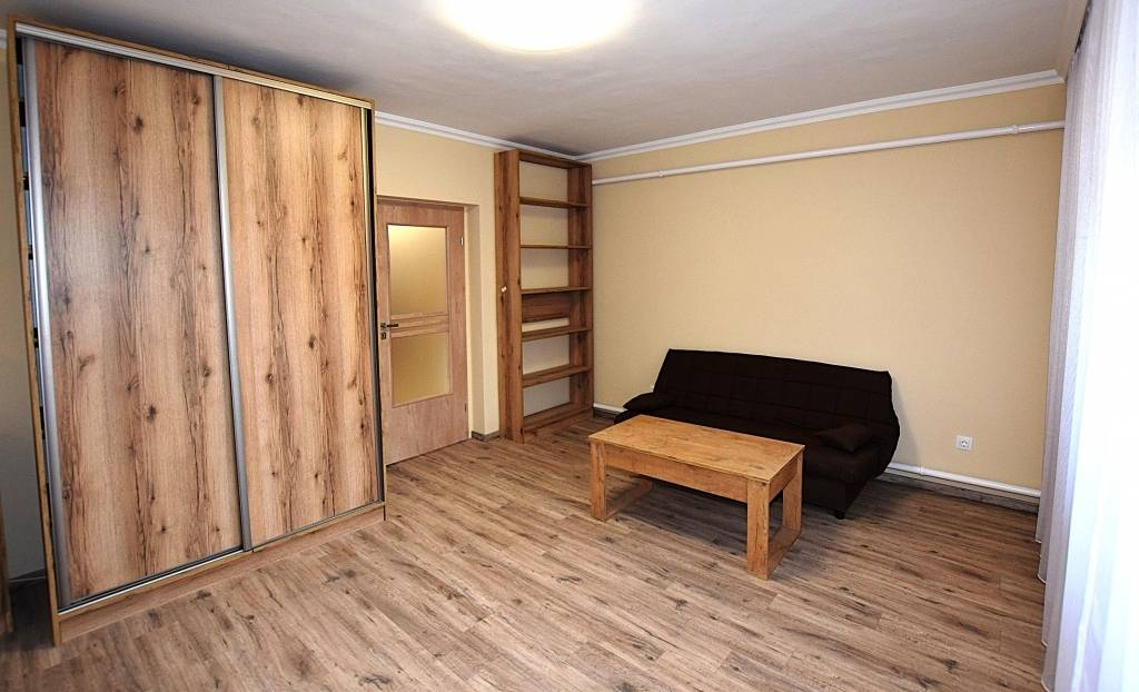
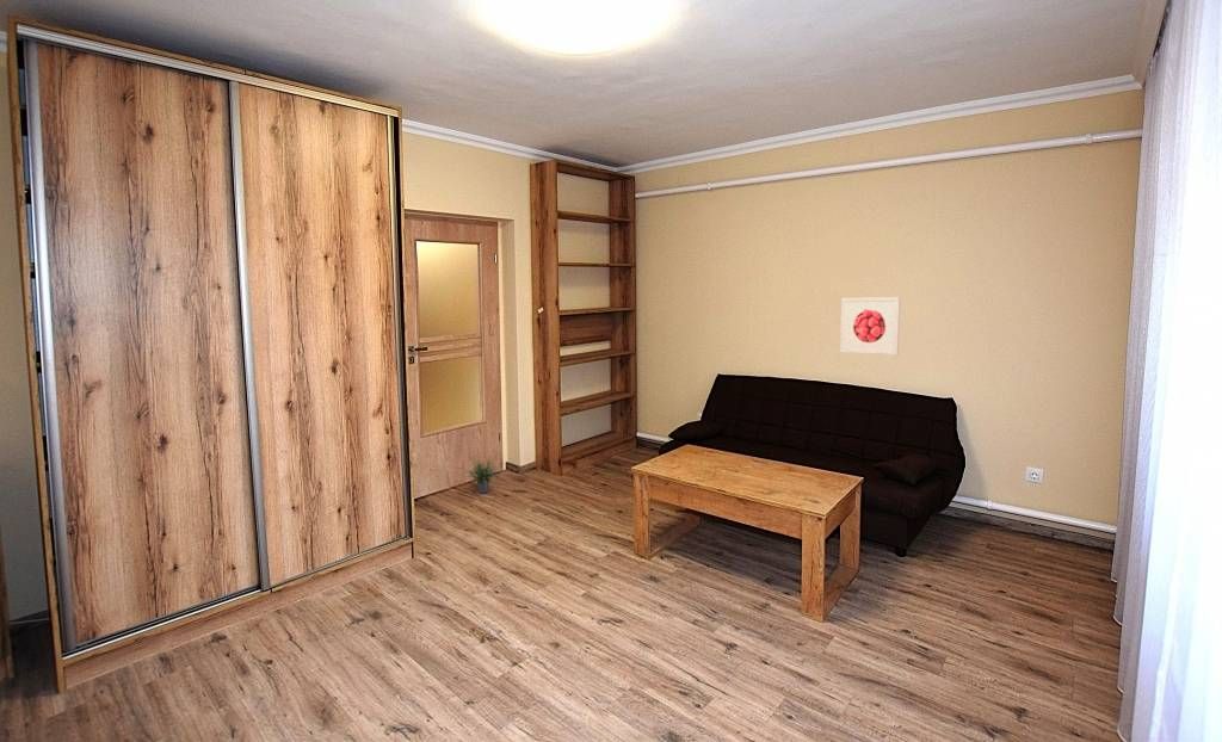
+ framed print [839,296,901,357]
+ potted plant [459,452,506,494]
